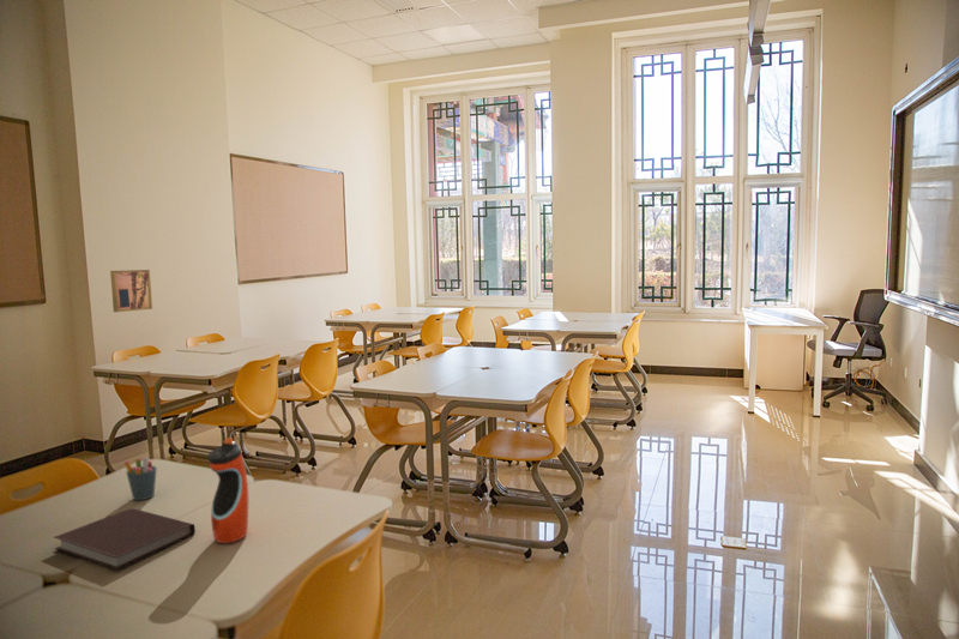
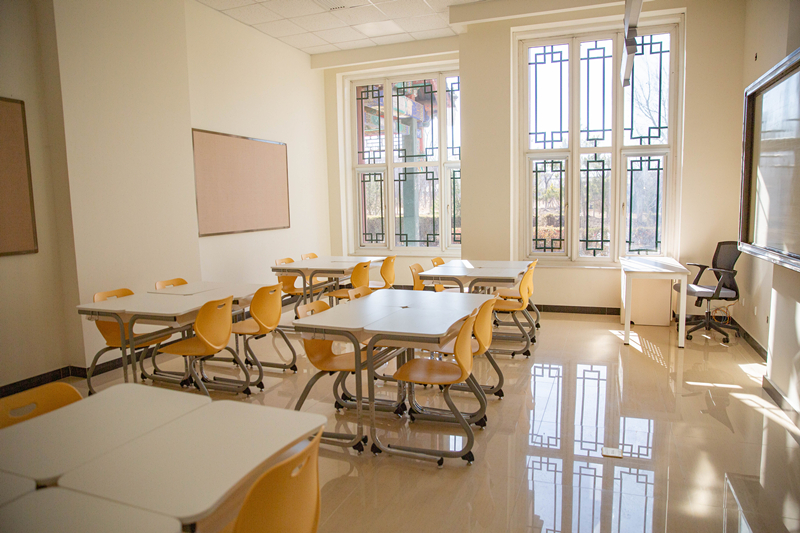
- wall art [109,269,153,313]
- notebook [53,507,197,572]
- pen holder [123,457,158,501]
- water bottle [206,436,249,544]
